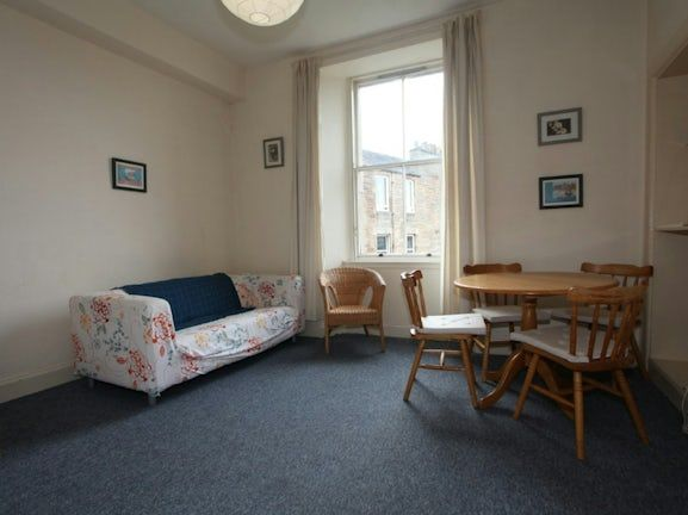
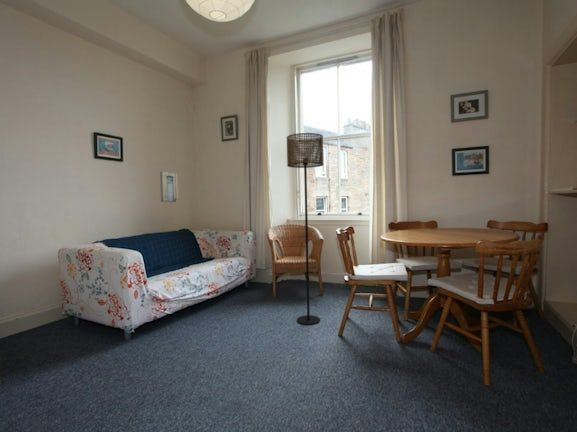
+ floor lamp [286,132,324,326]
+ wall art [159,171,179,203]
